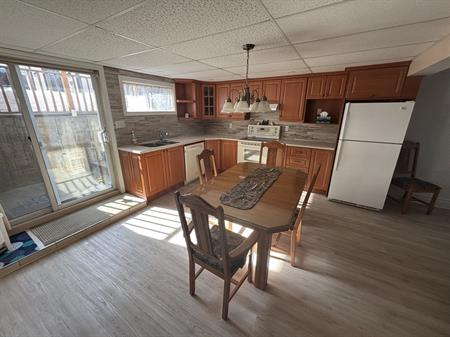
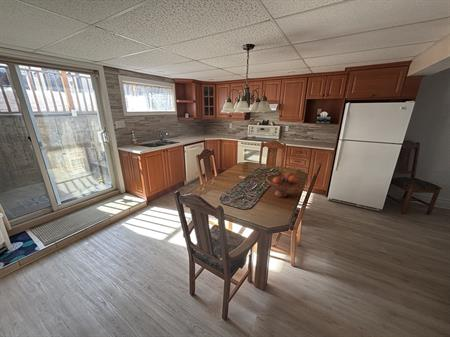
+ fruit bowl [265,171,300,198]
